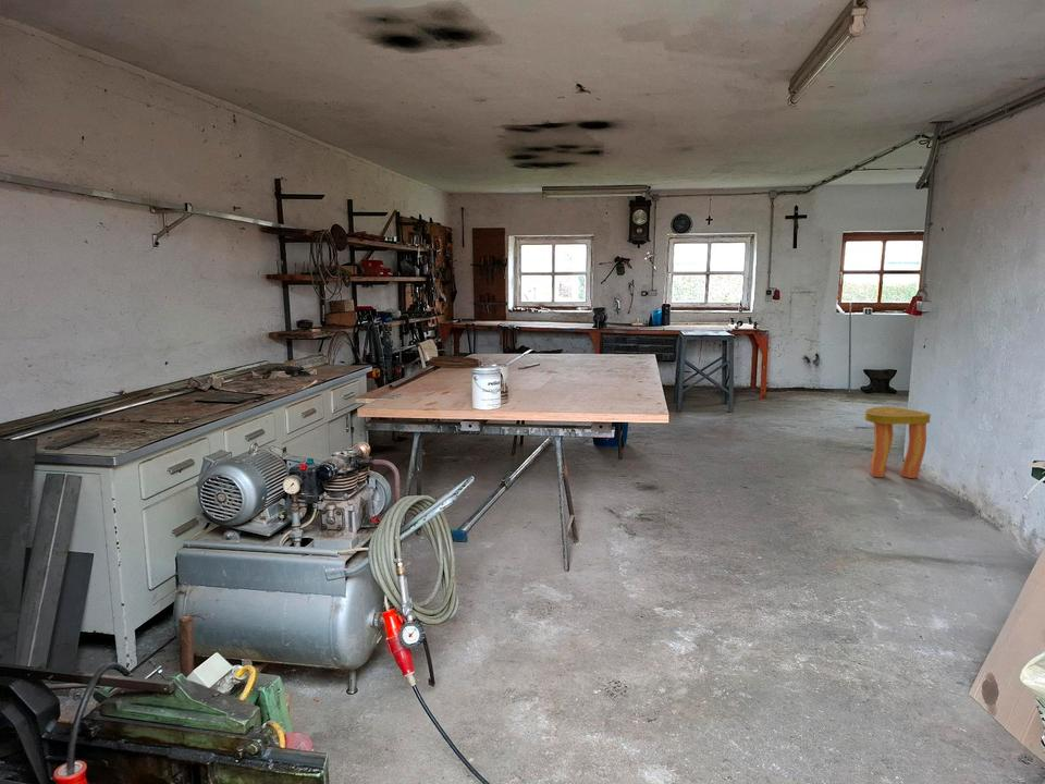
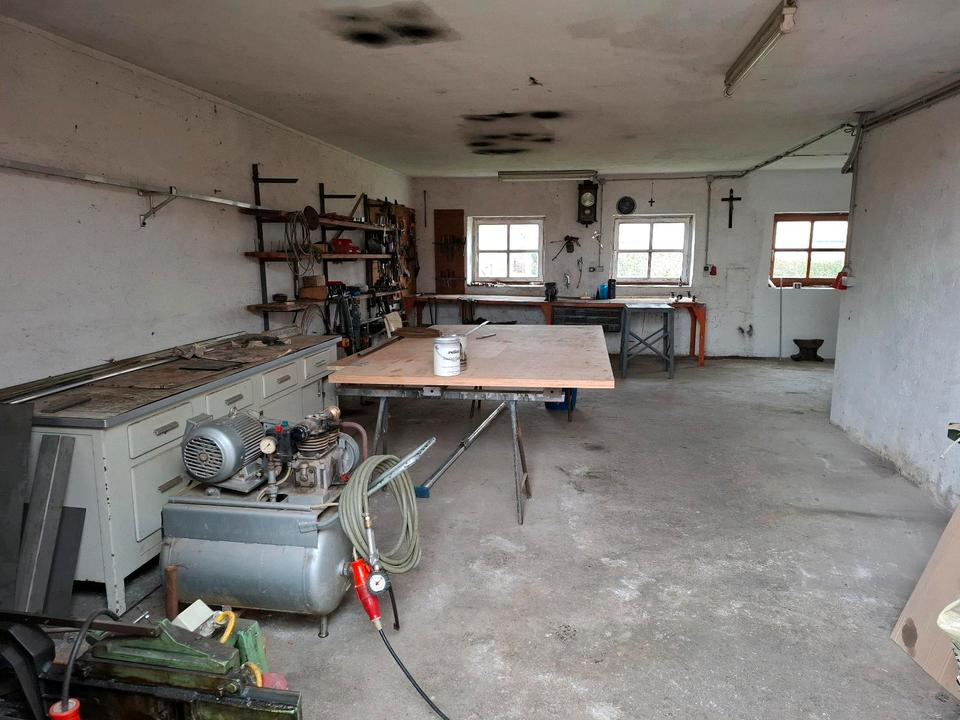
- stool [863,405,932,479]
